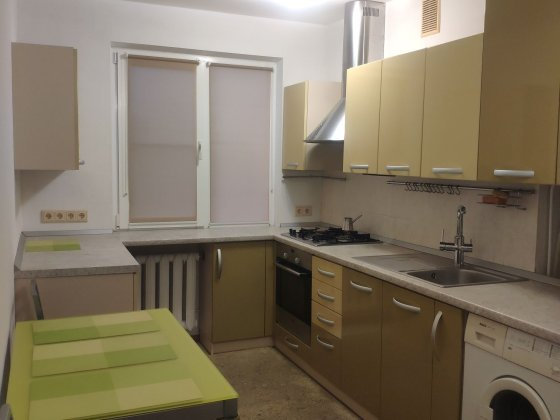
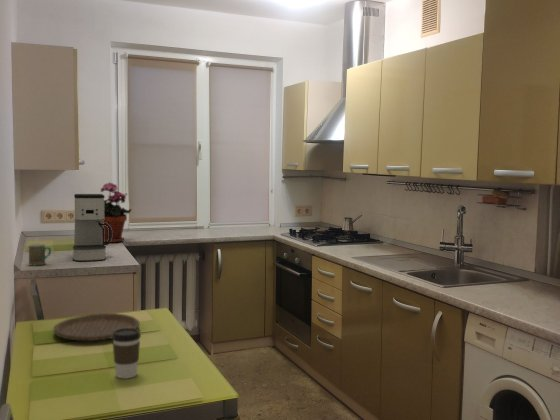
+ coffee cup [111,328,142,379]
+ potted plant [100,181,133,244]
+ coffee maker [72,193,112,262]
+ plate [52,312,141,342]
+ mug [28,243,52,266]
